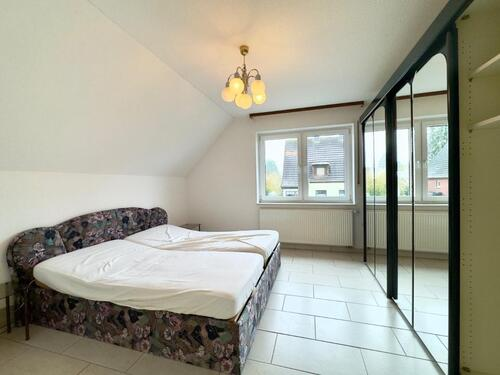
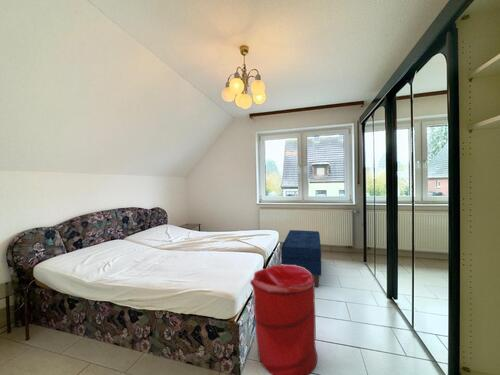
+ bench [280,229,322,288]
+ laundry hamper [249,263,318,375]
